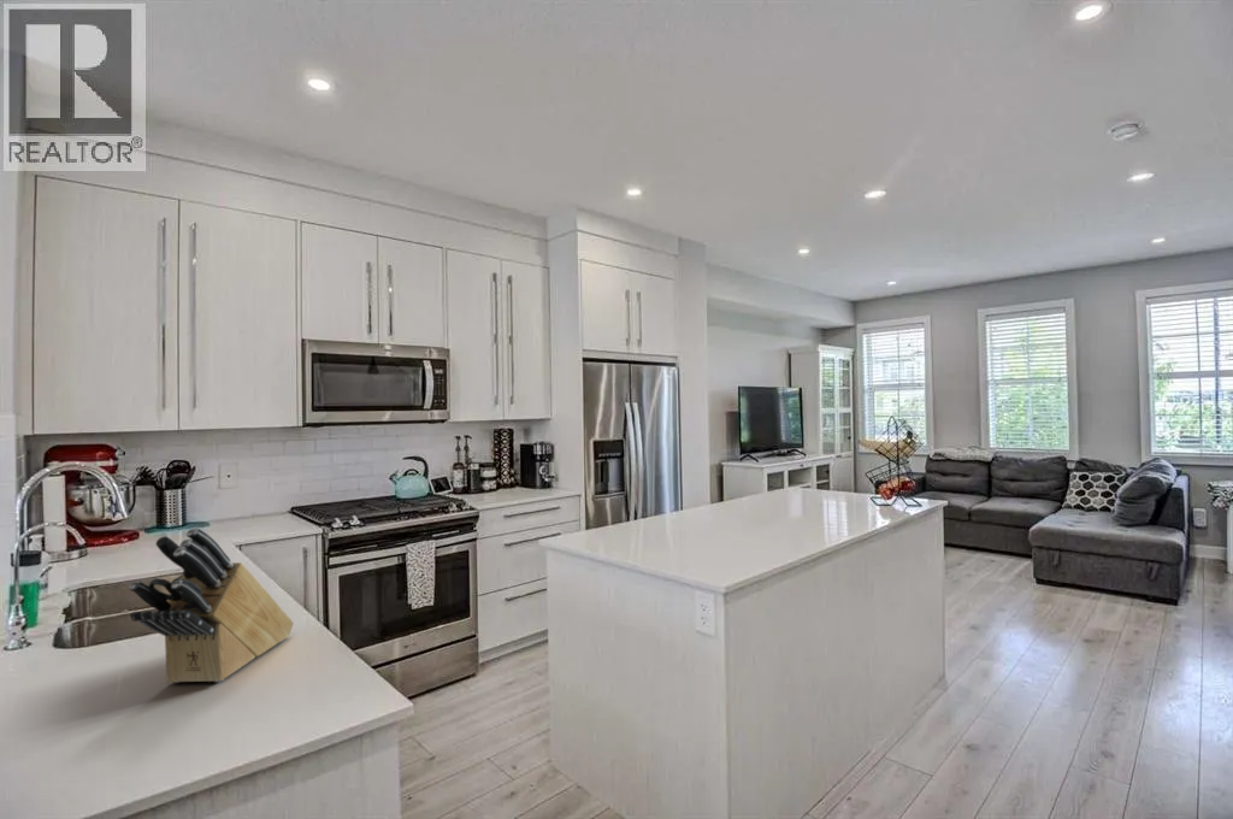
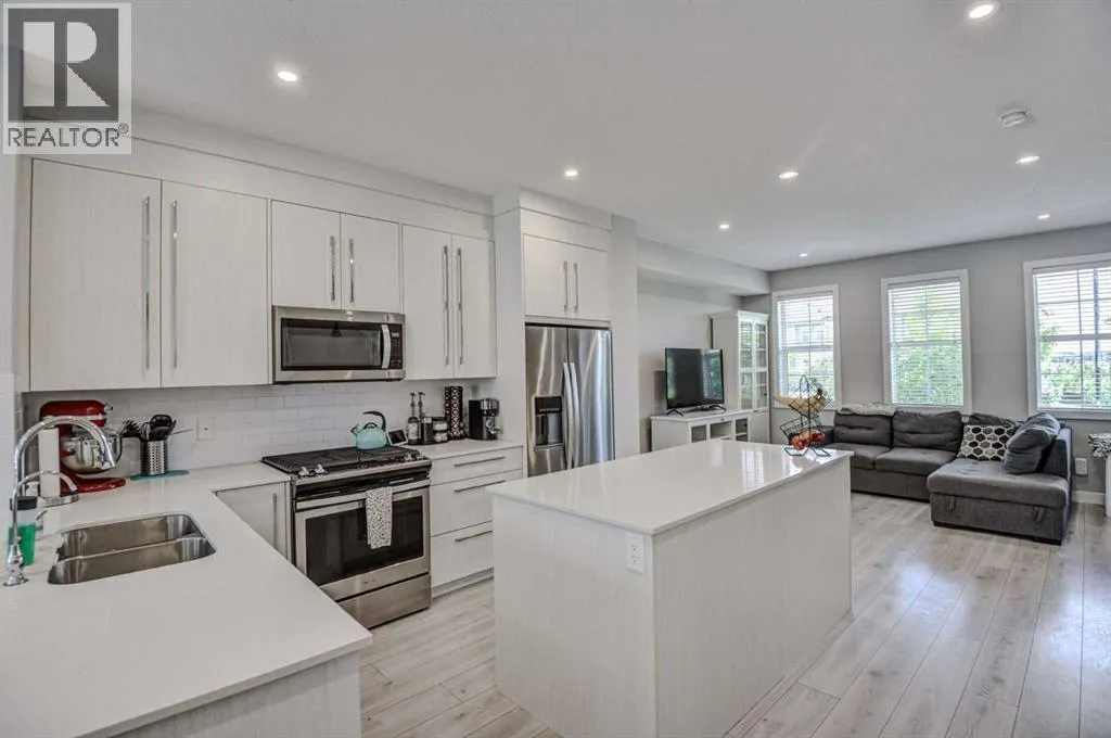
- knife block [128,526,295,684]
